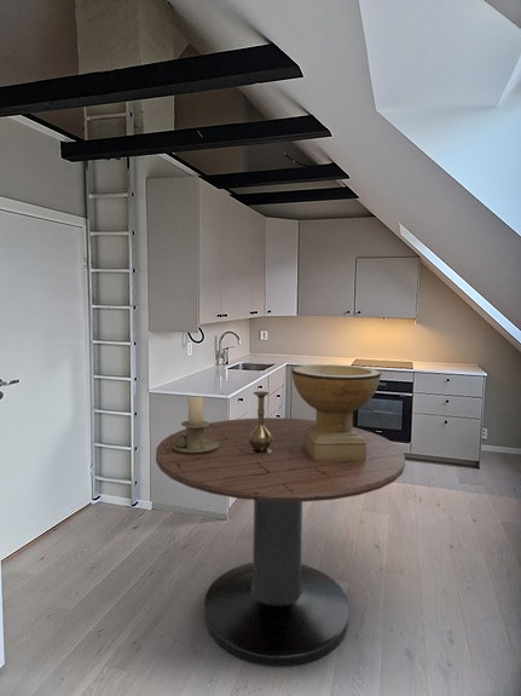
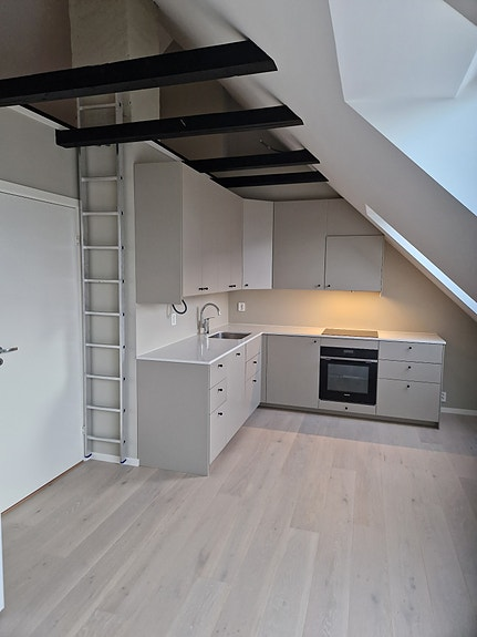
- candle holder [170,396,220,454]
- decorative bowl [290,363,382,462]
- vase [249,391,273,454]
- dining table [155,416,406,667]
